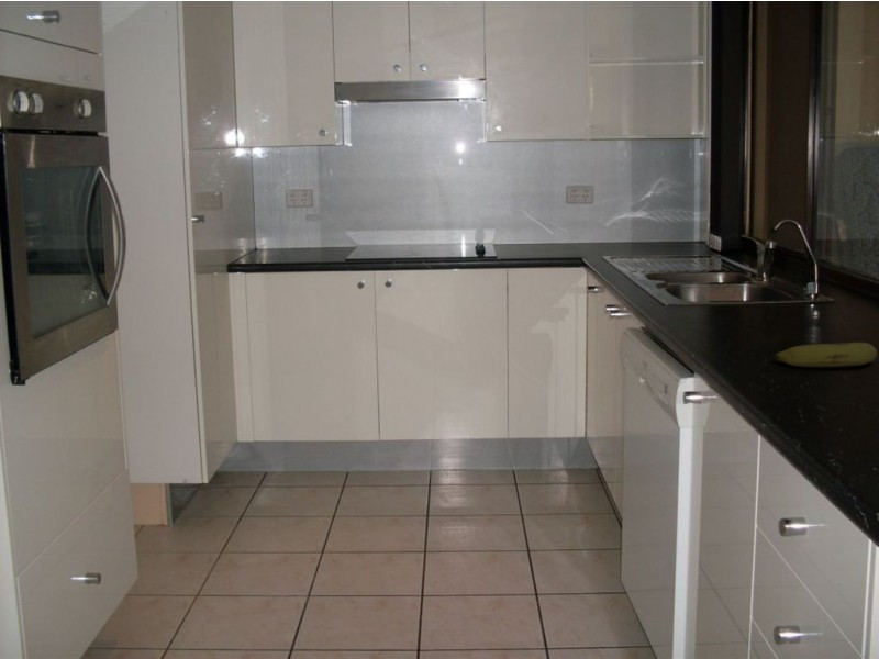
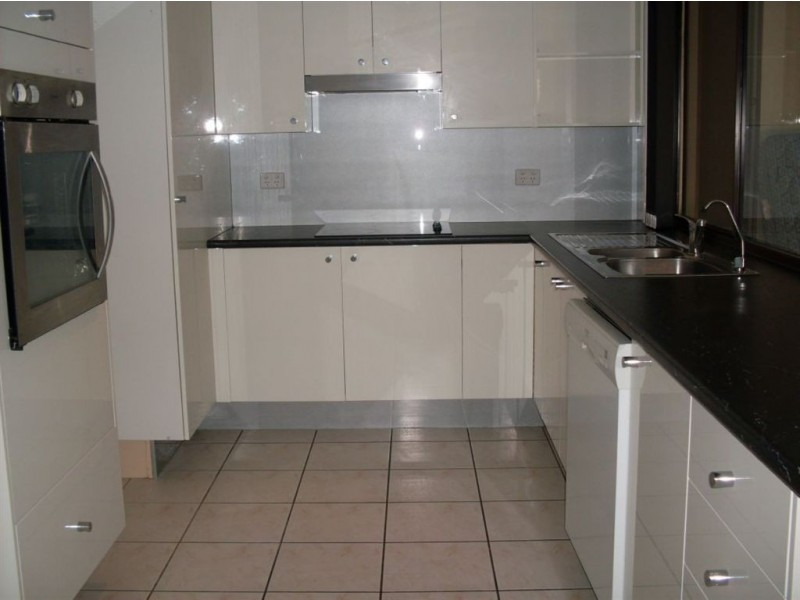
- fruit [775,342,878,368]
